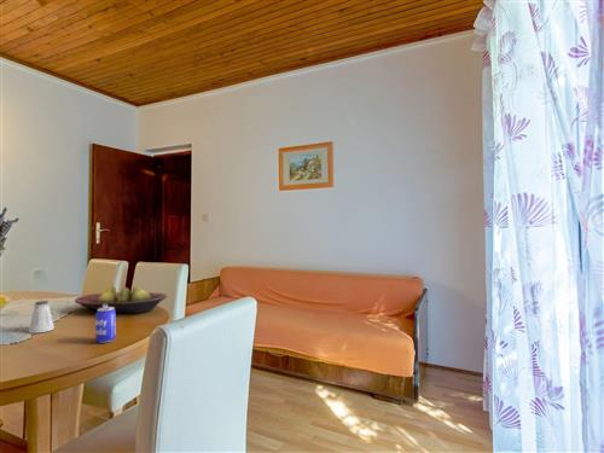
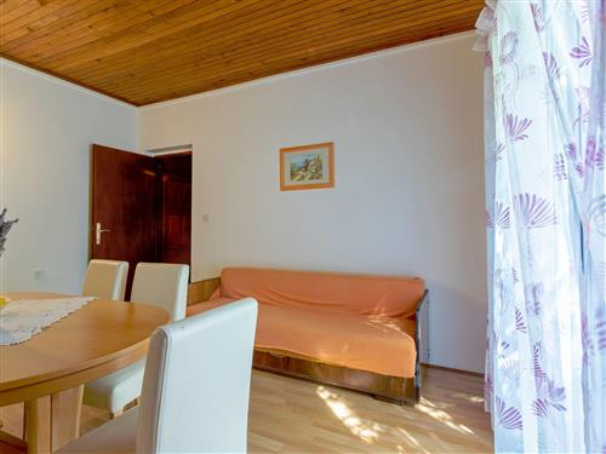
- beer can [94,304,116,344]
- fruit bowl [74,285,168,314]
- saltshaker [28,300,56,335]
